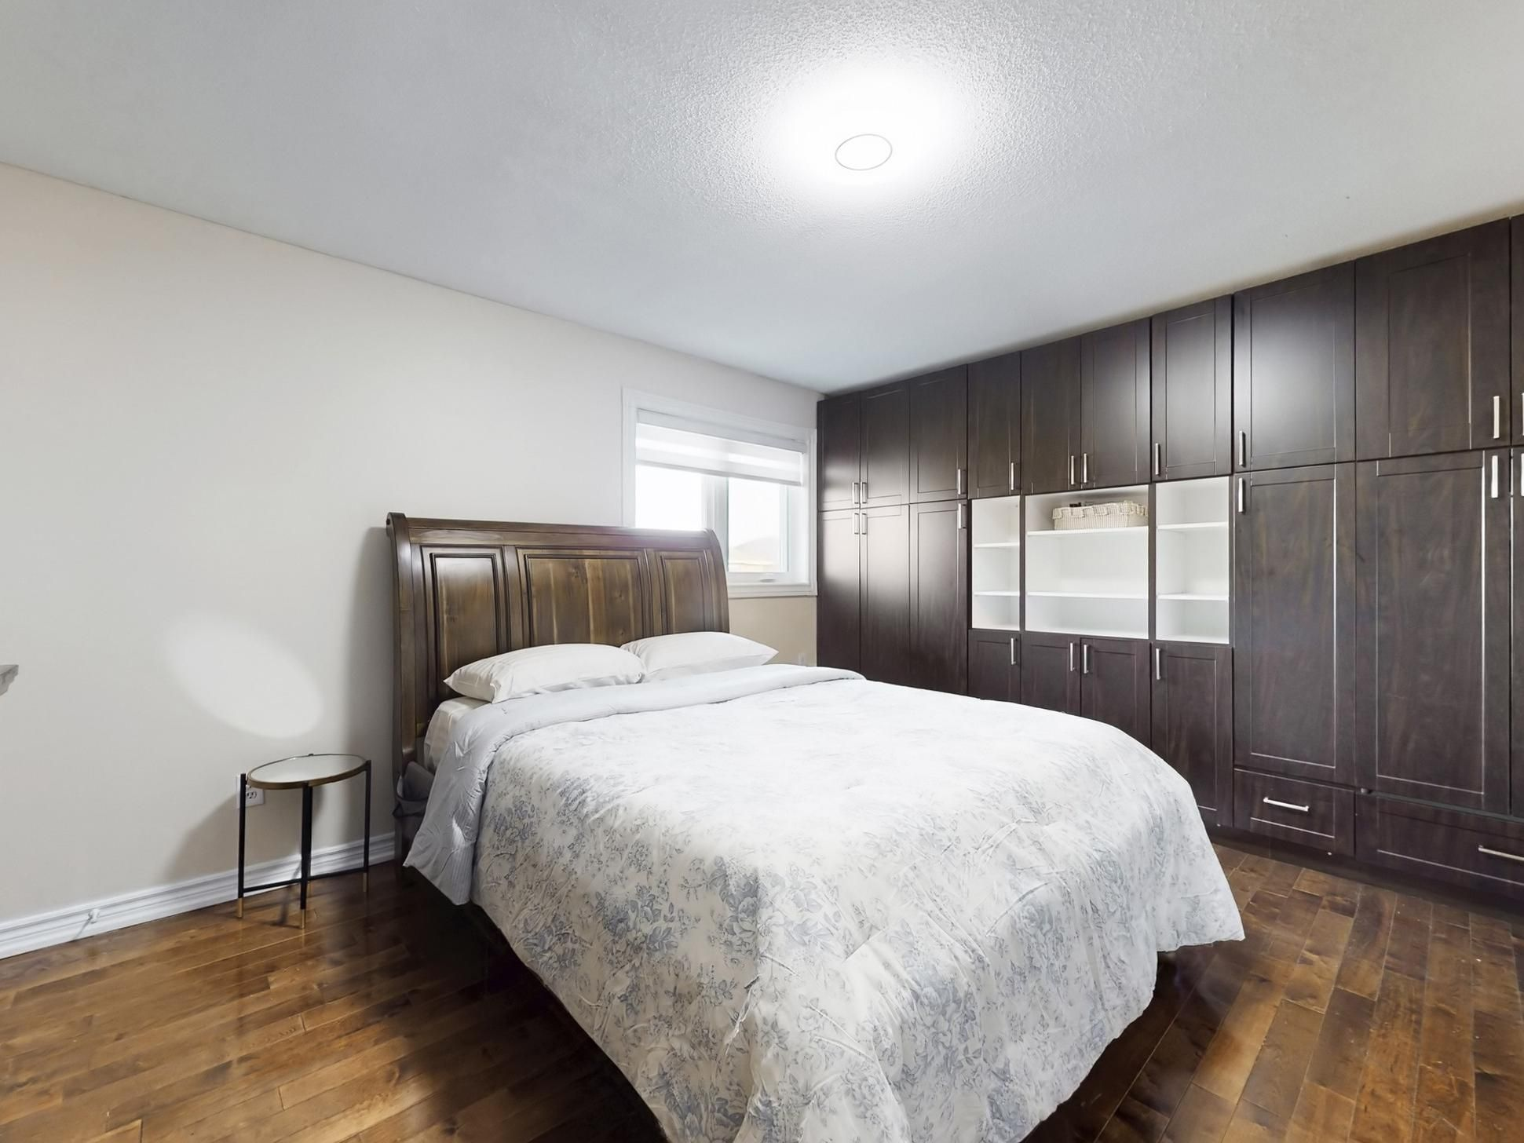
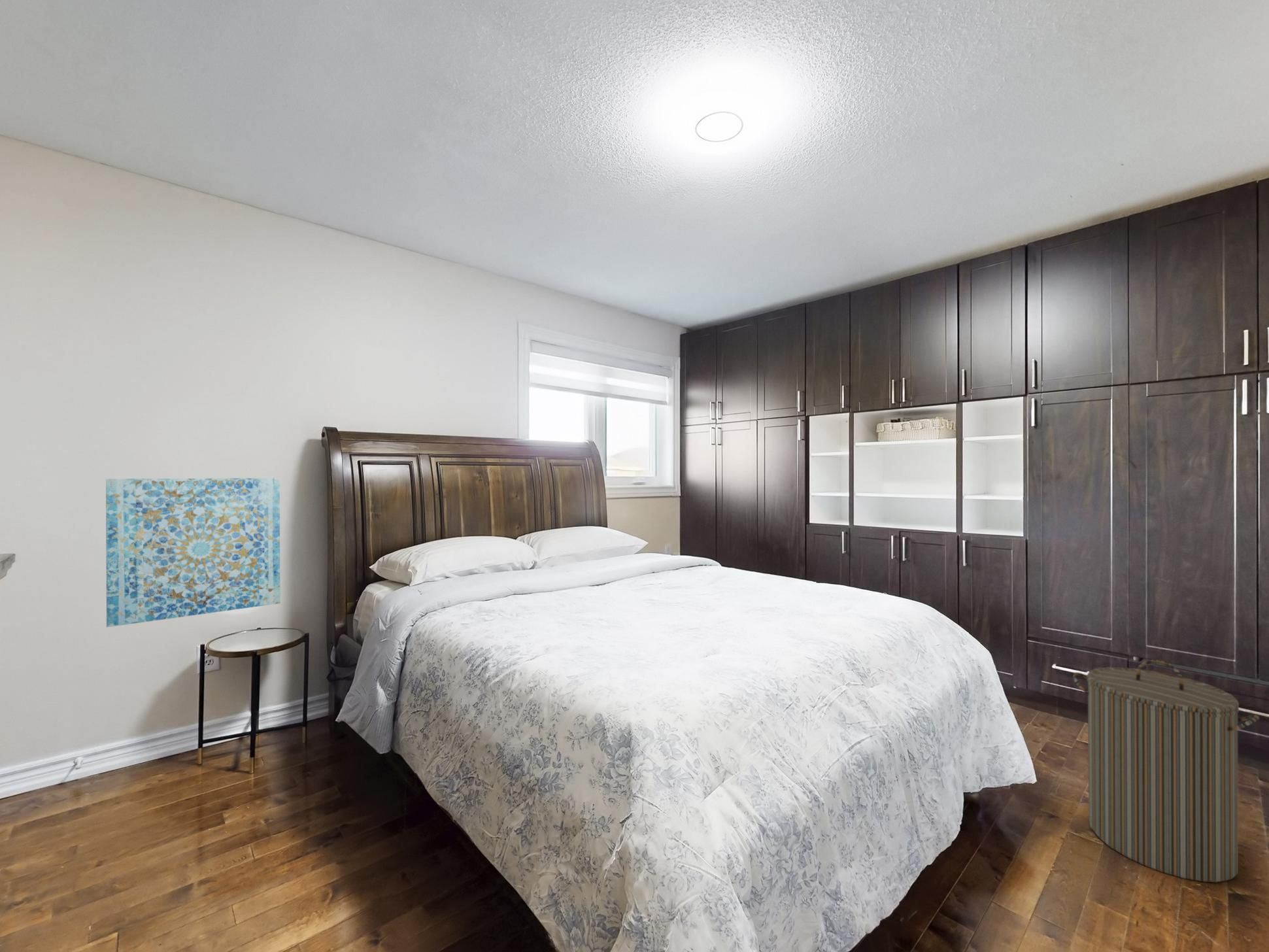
+ laundry hamper [1072,659,1260,883]
+ wall art [105,477,281,628]
